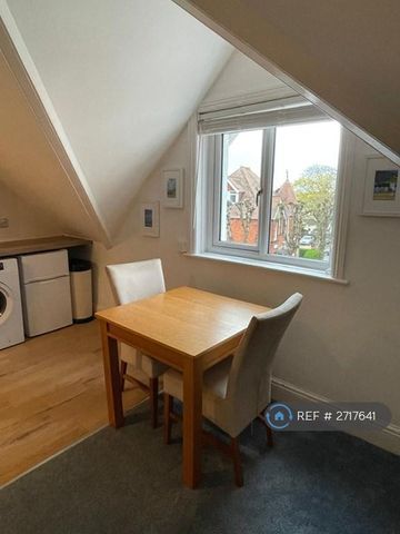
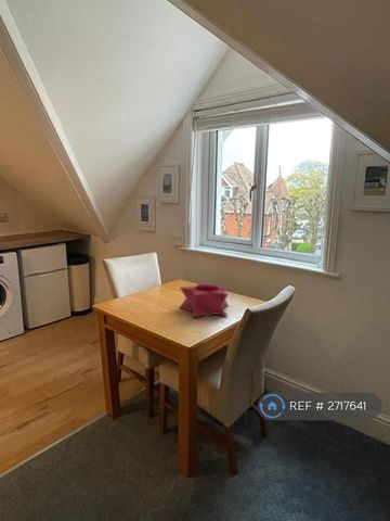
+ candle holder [178,281,231,318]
